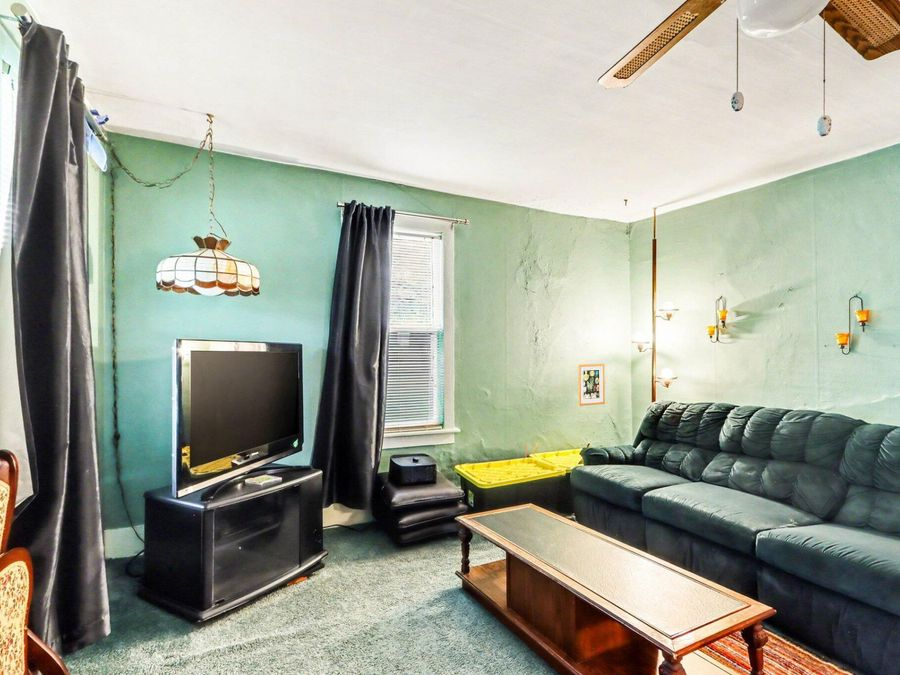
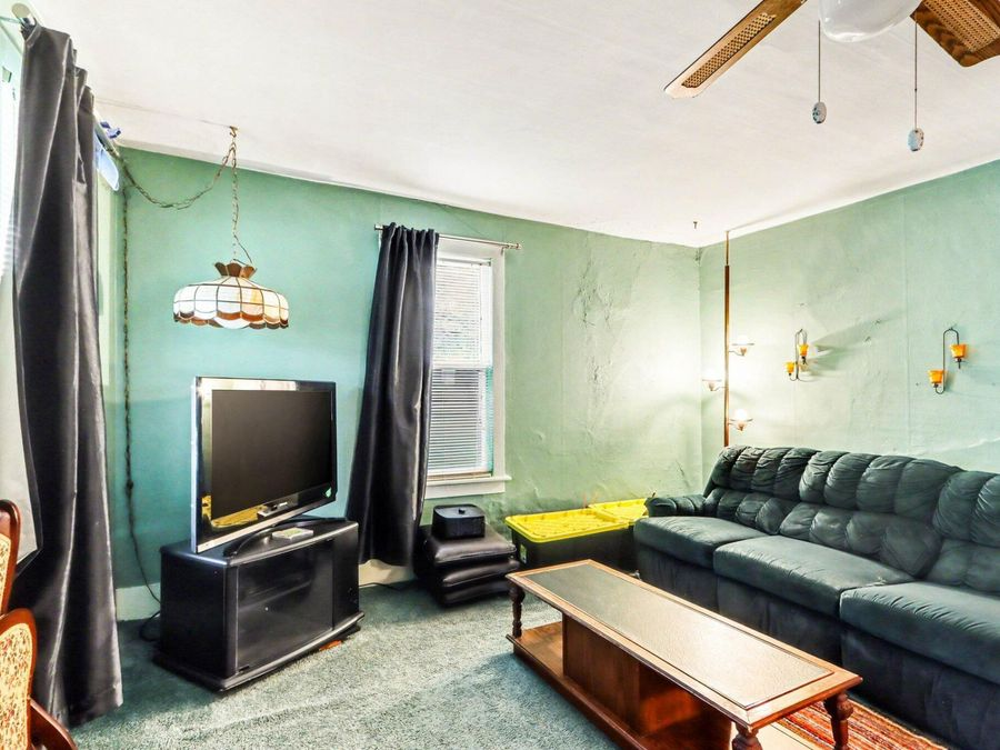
- wall art [577,363,606,407]
